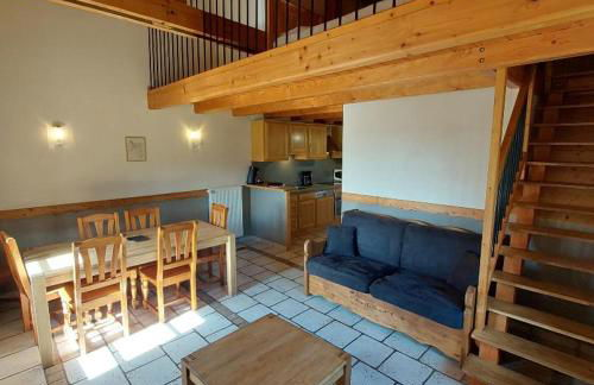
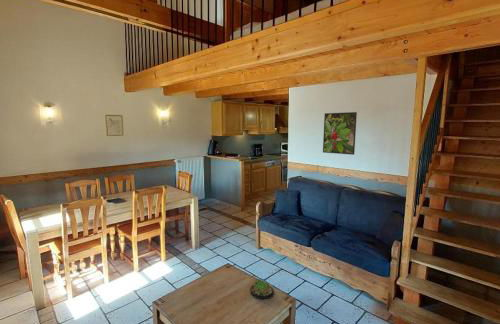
+ succulent plant [249,278,275,301]
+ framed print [322,111,358,156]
